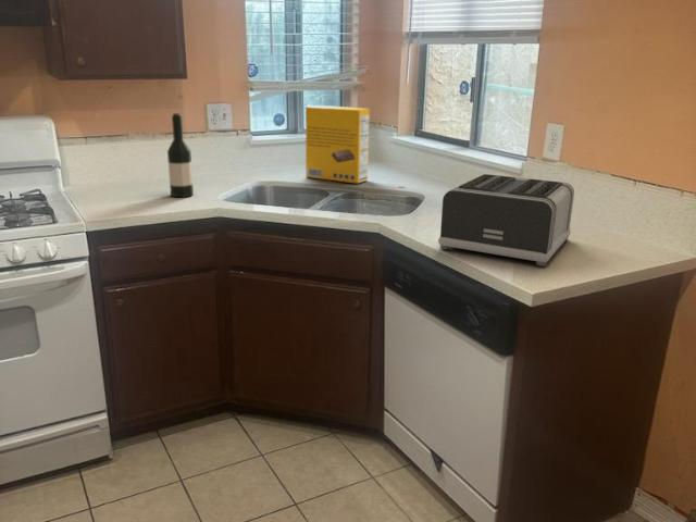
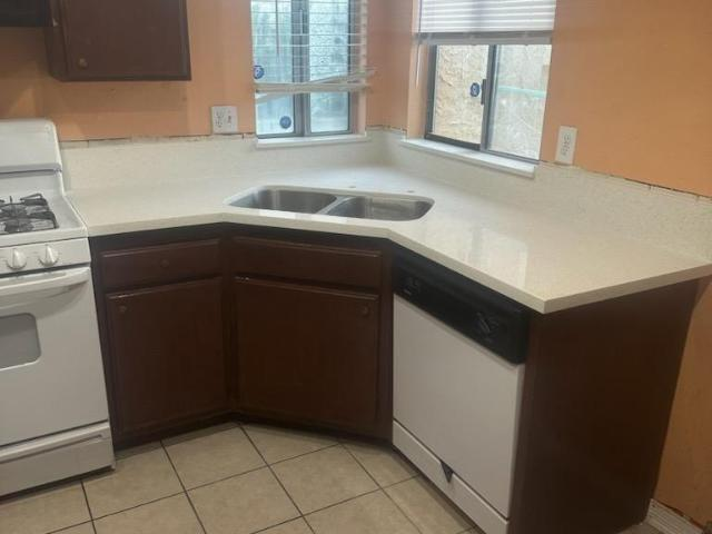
- toaster [437,173,575,268]
- wine bottle [166,112,195,198]
- cereal box [304,104,371,185]
